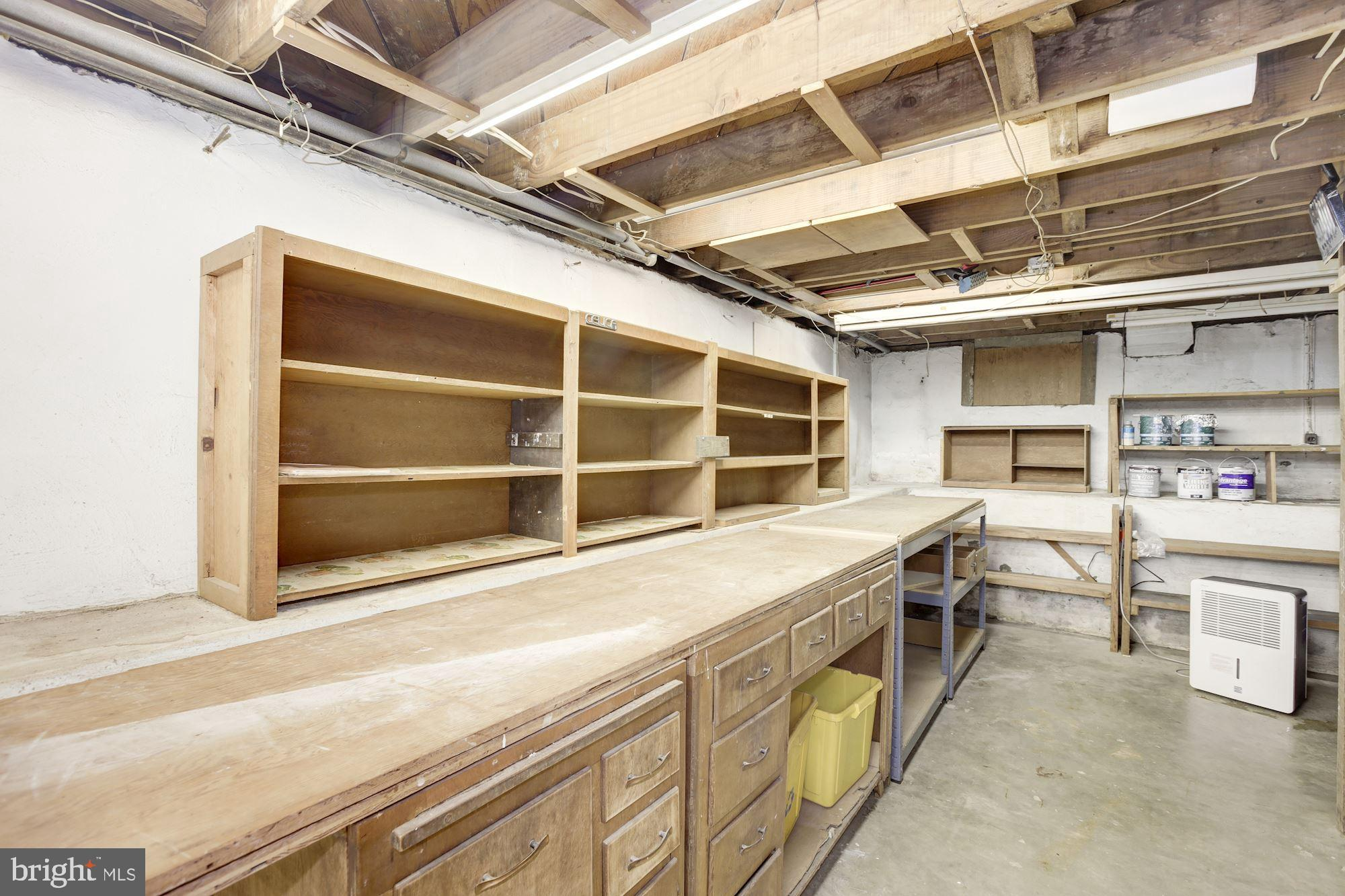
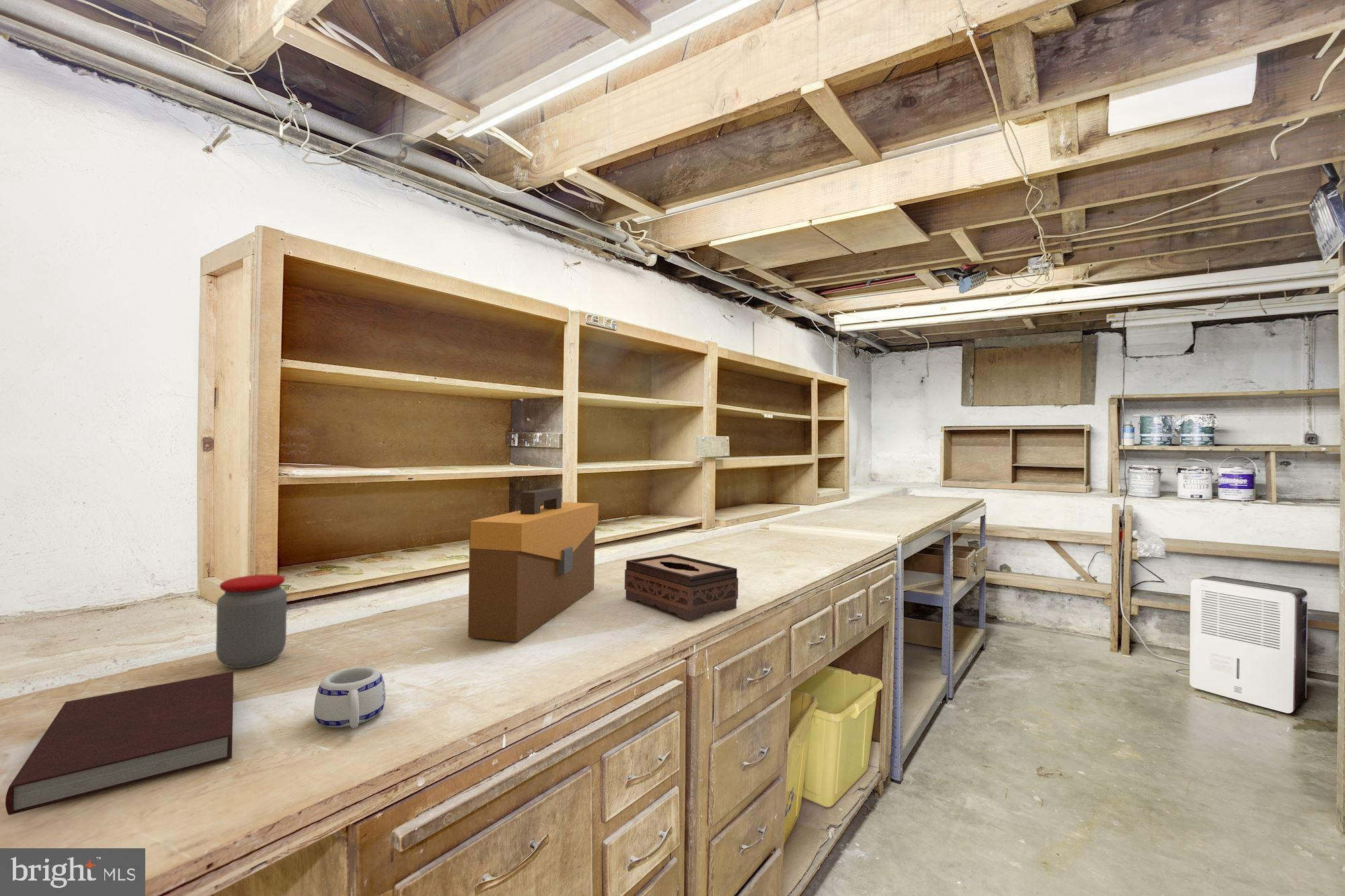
+ tissue box [624,553,739,621]
+ toolbox [467,487,599,643]
+ mug [313,666,386,729]
+ jar [215,574,288,669]
+ notebook [5,671,234,816]
